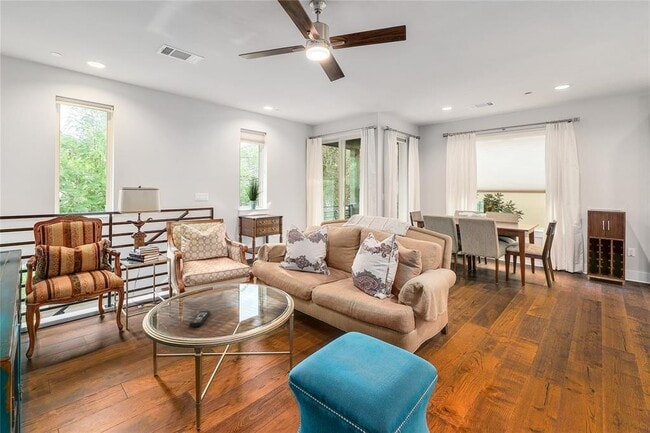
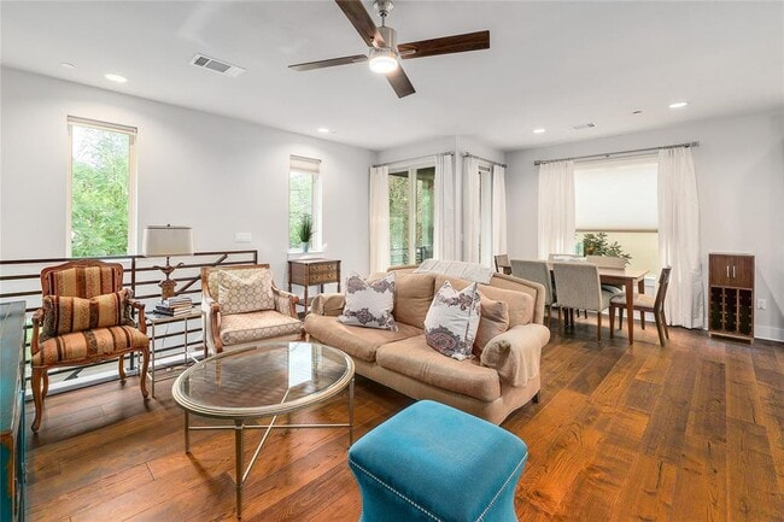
- remote control [189,310,211,328]
